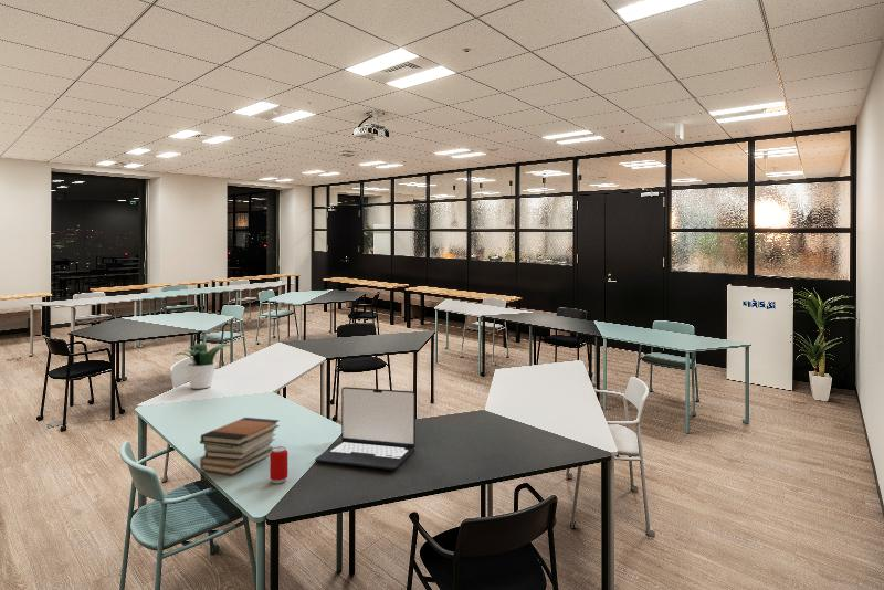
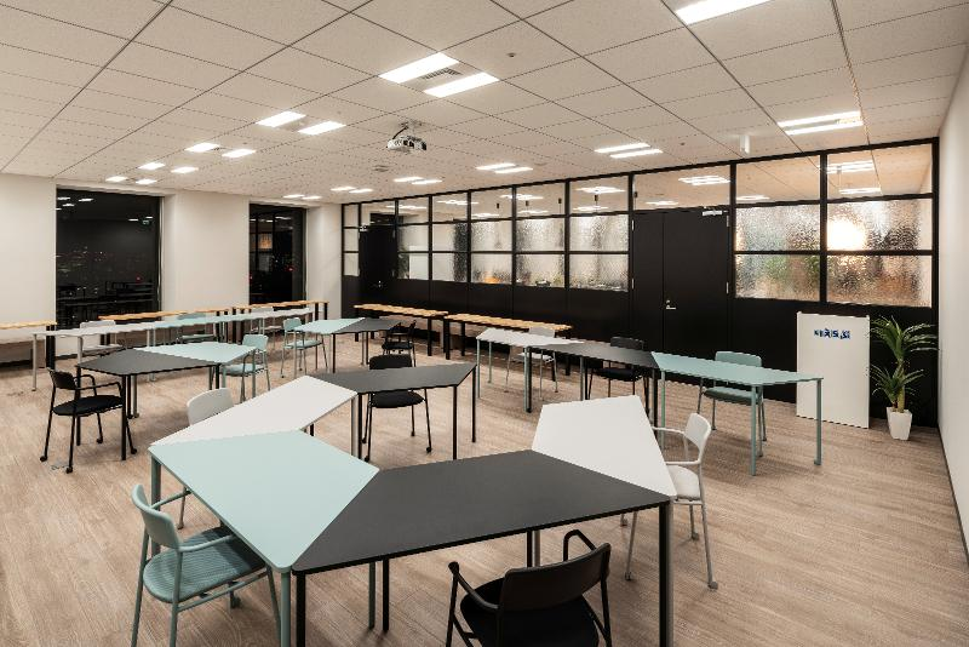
- book stack [199,417,281,475]
- beverage can [269,445,288,484]
- potted plant [173,343,232,390]
- laptop [314,386,417,471]
